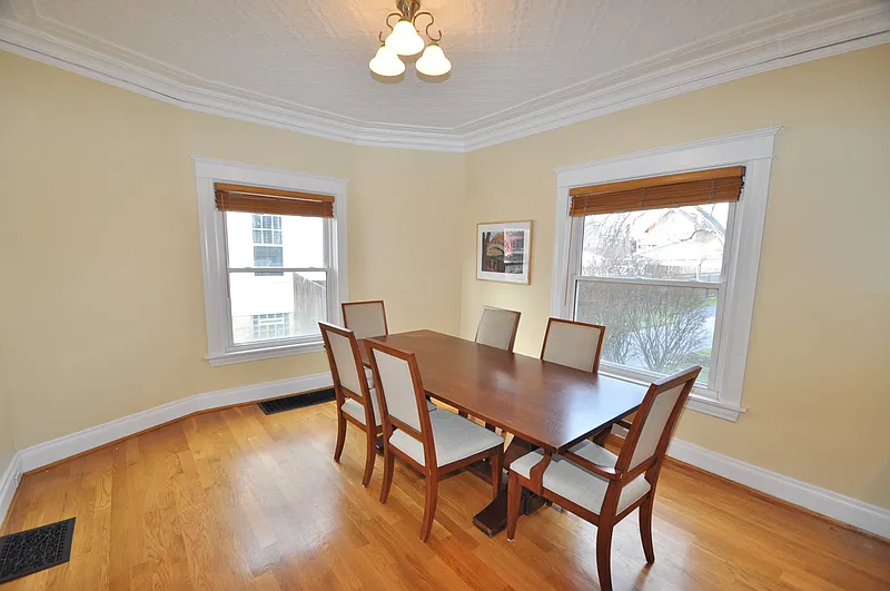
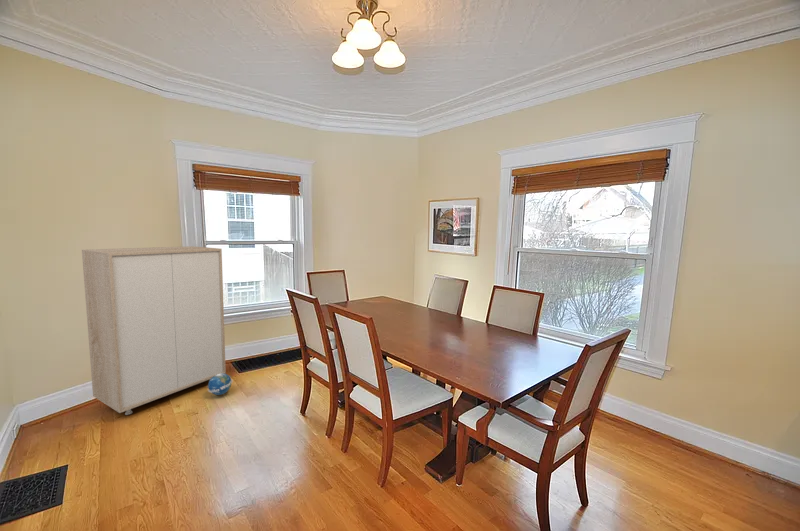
+ globe [206,373,234,396]
+ storage cabinet [81,245,227,416]
